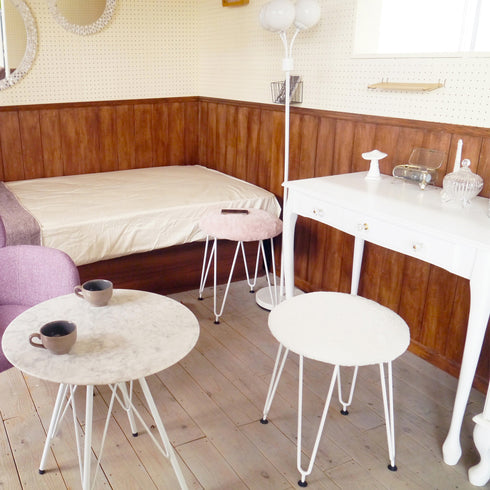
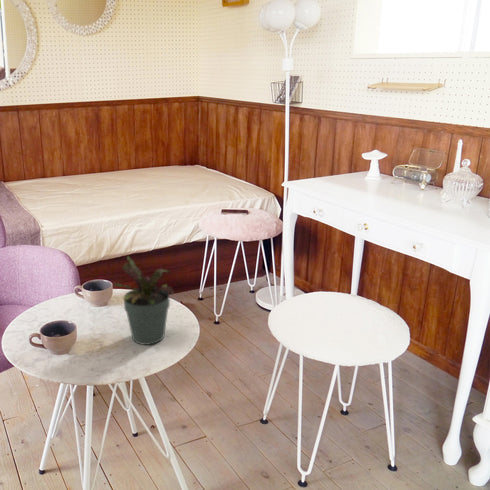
+ potted plant [112,255,175,346]
